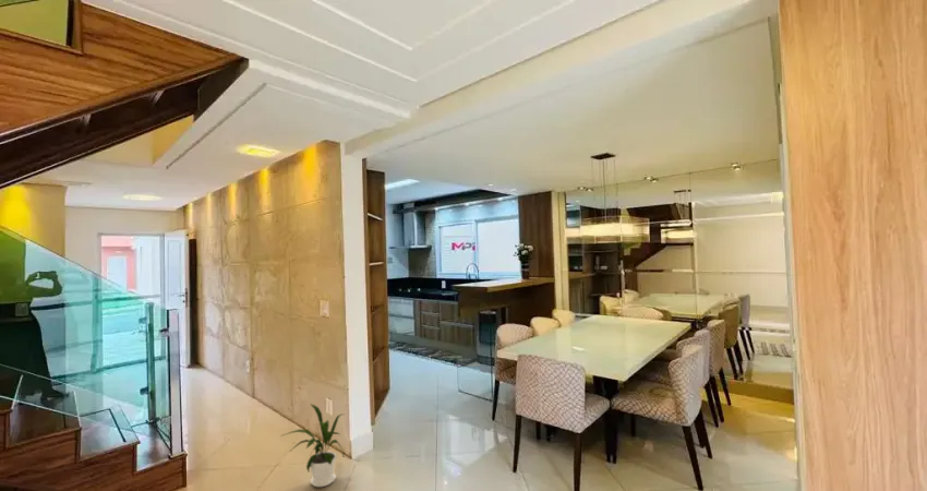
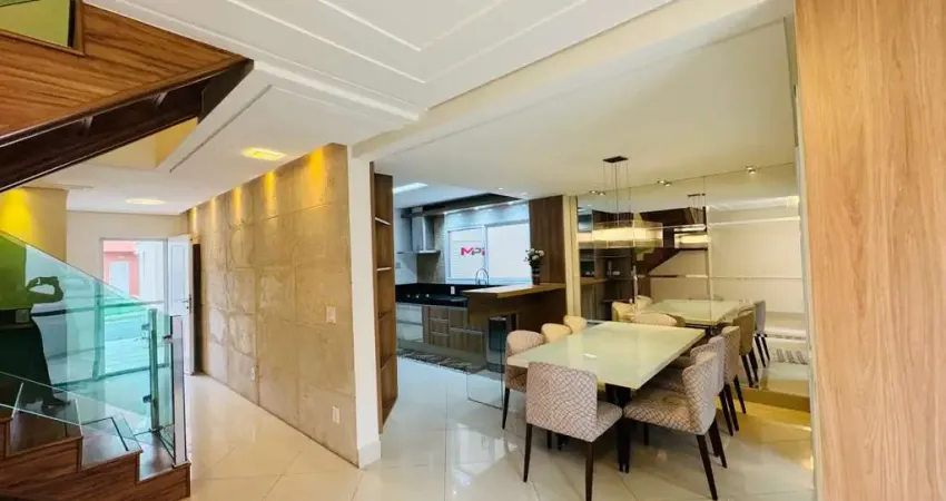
- house plant [279,403,345,488]
